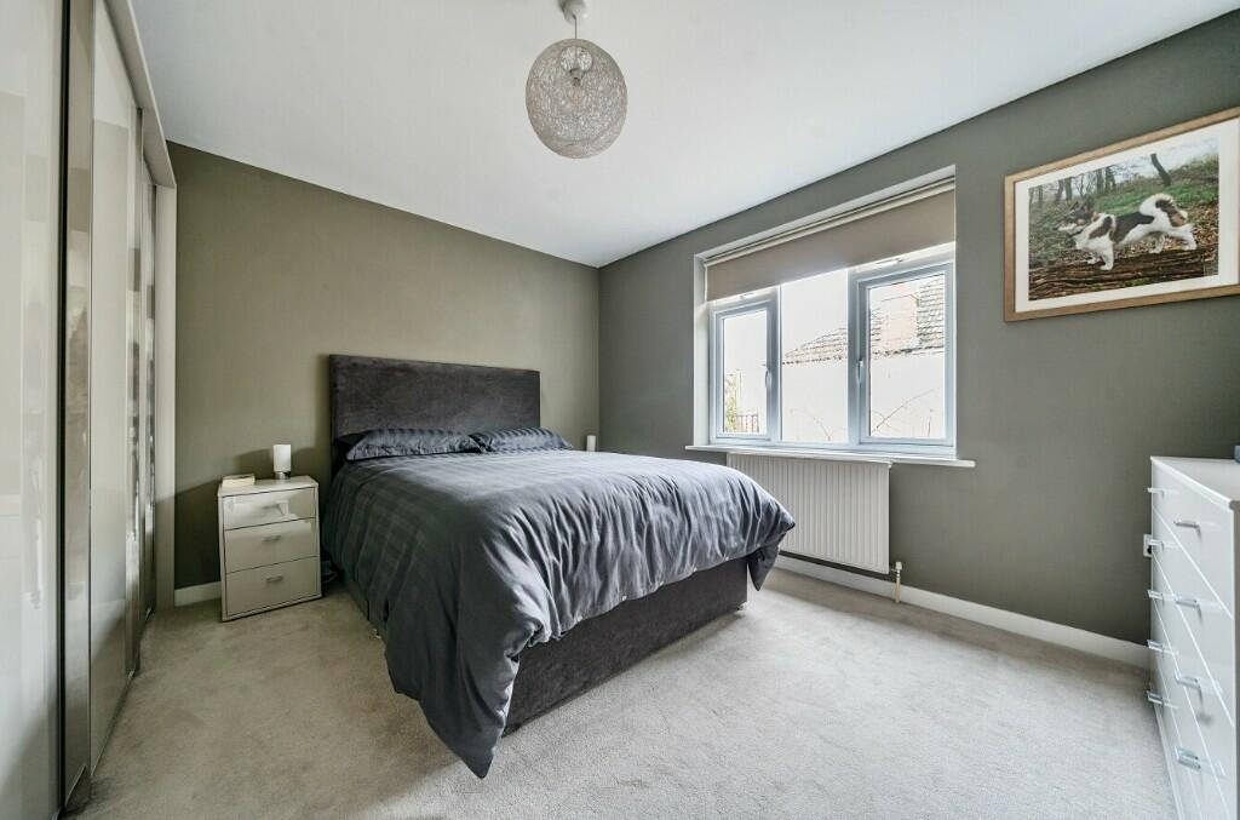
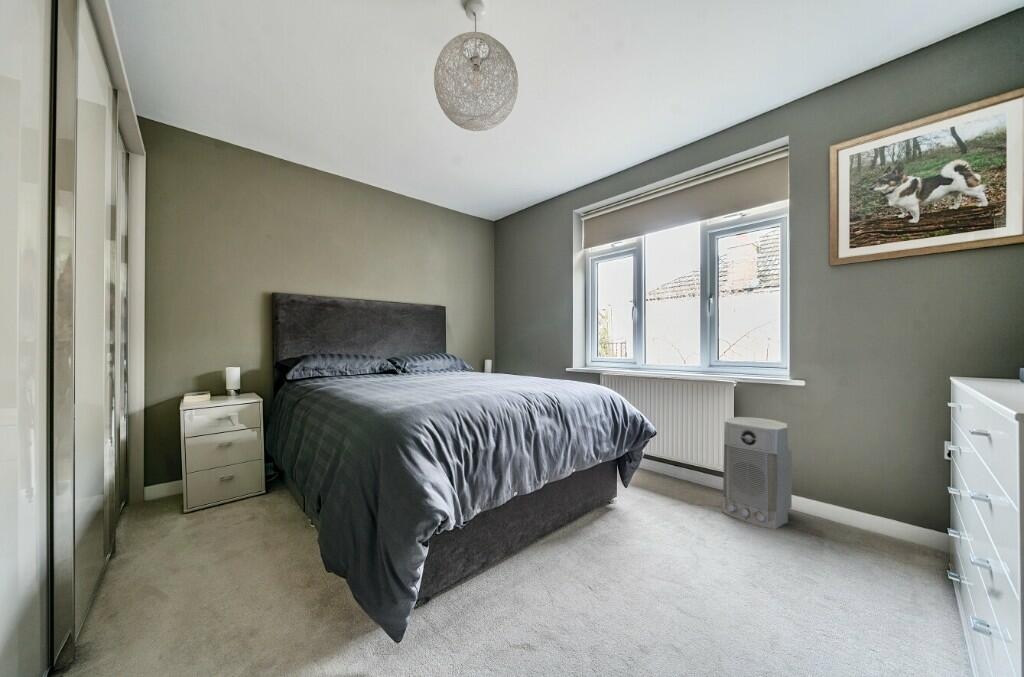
+ air purifier [721,416,793,530]
